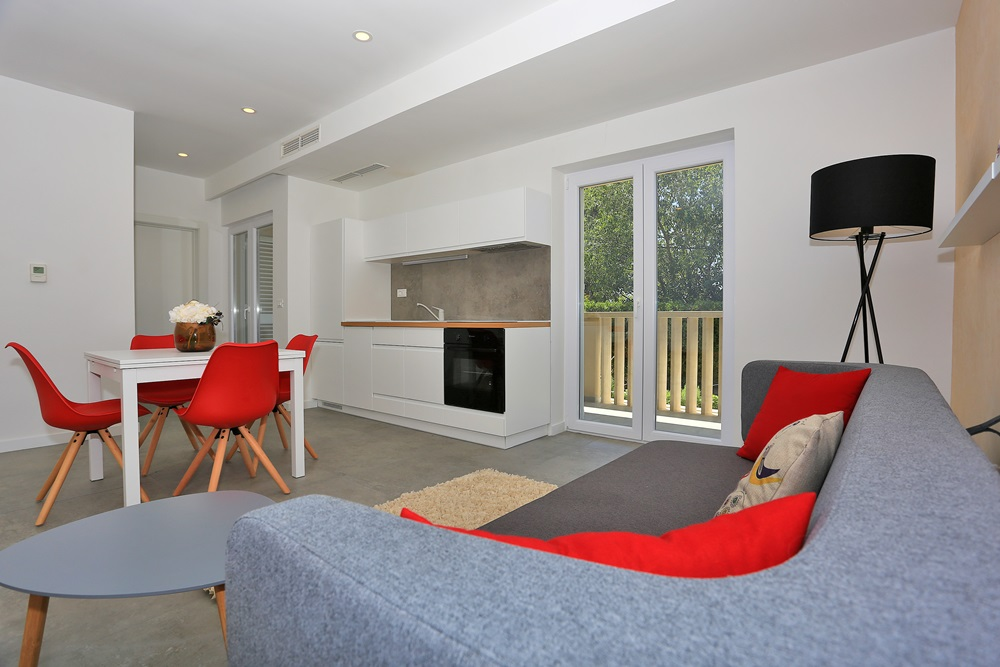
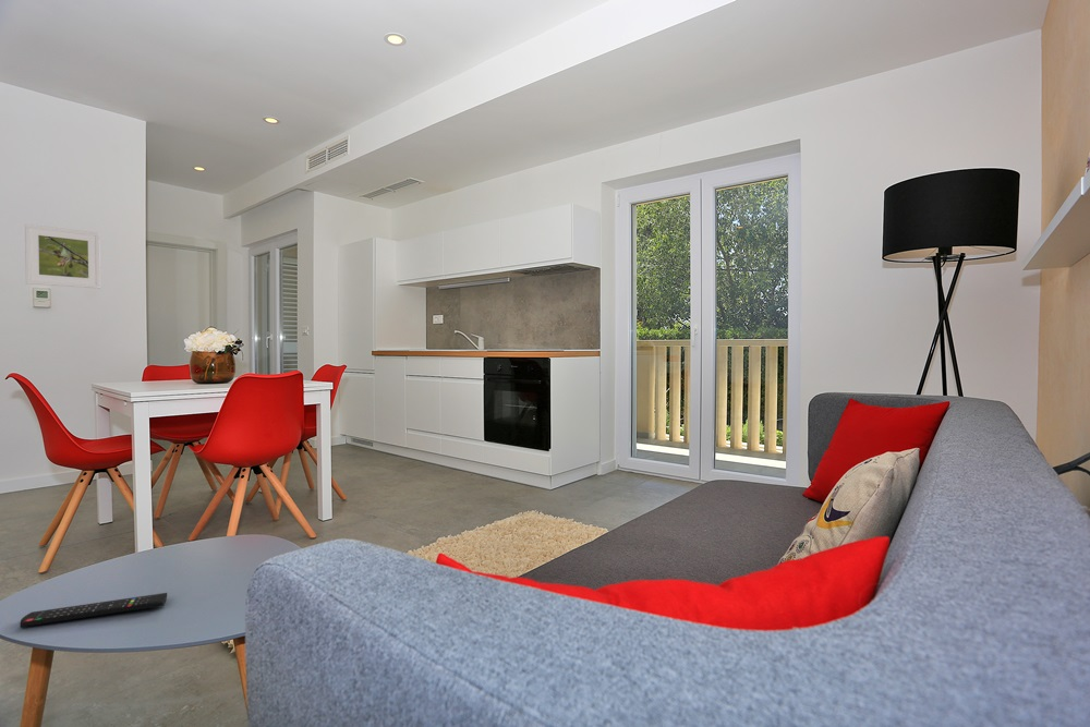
+ remote control [19,592,168,628]
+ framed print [24,222,101,290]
